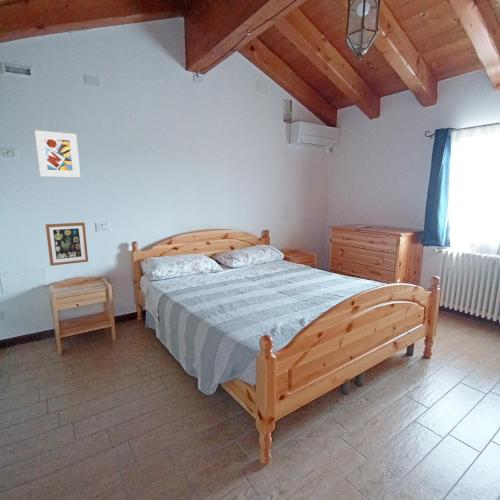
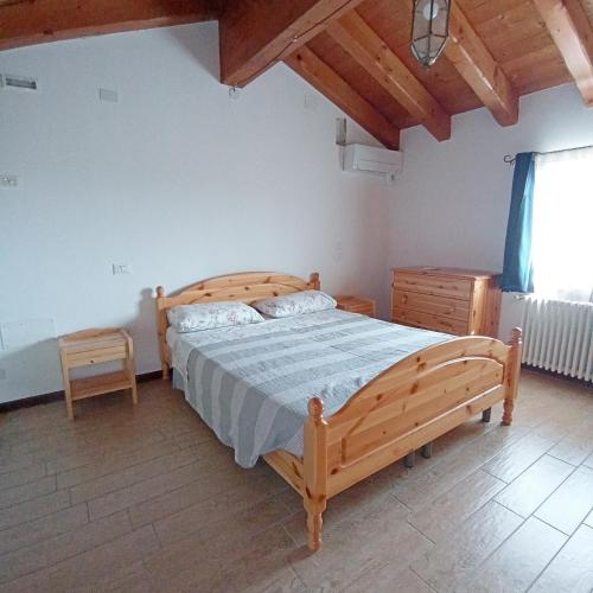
- wall art [45,222,89,267]
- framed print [34,130,81,178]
